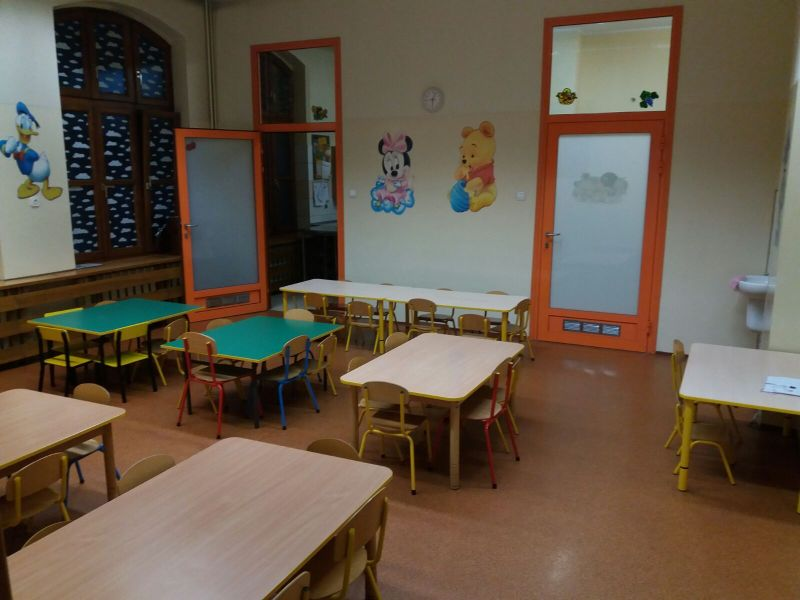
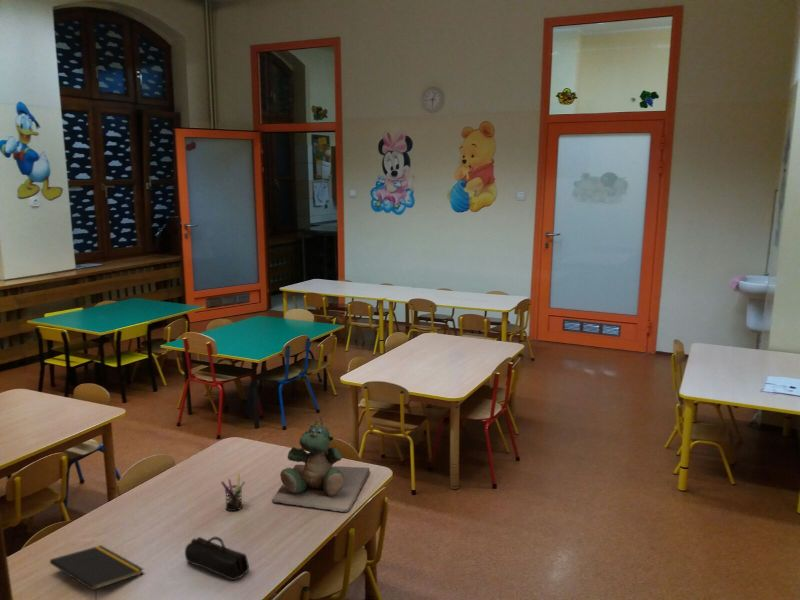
+ stuffed toy [271,416,370,513]
+ notepad [49,544,145,600]
+ pen holder [220,474,246,512]
+ pencil case [184,536,250,581]
